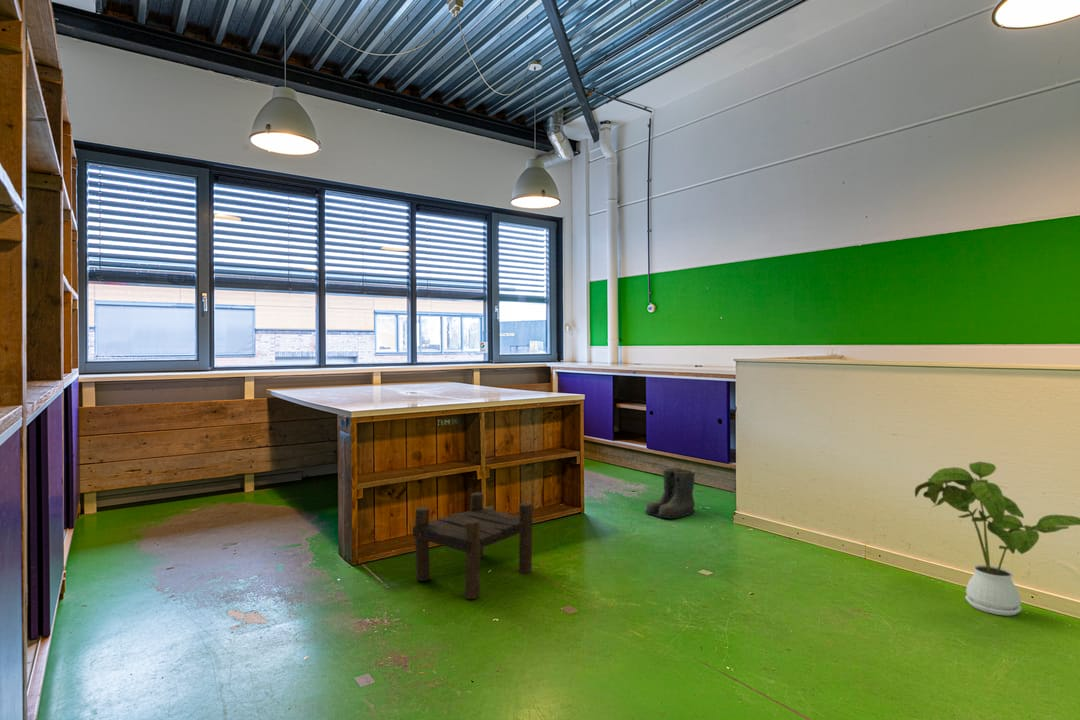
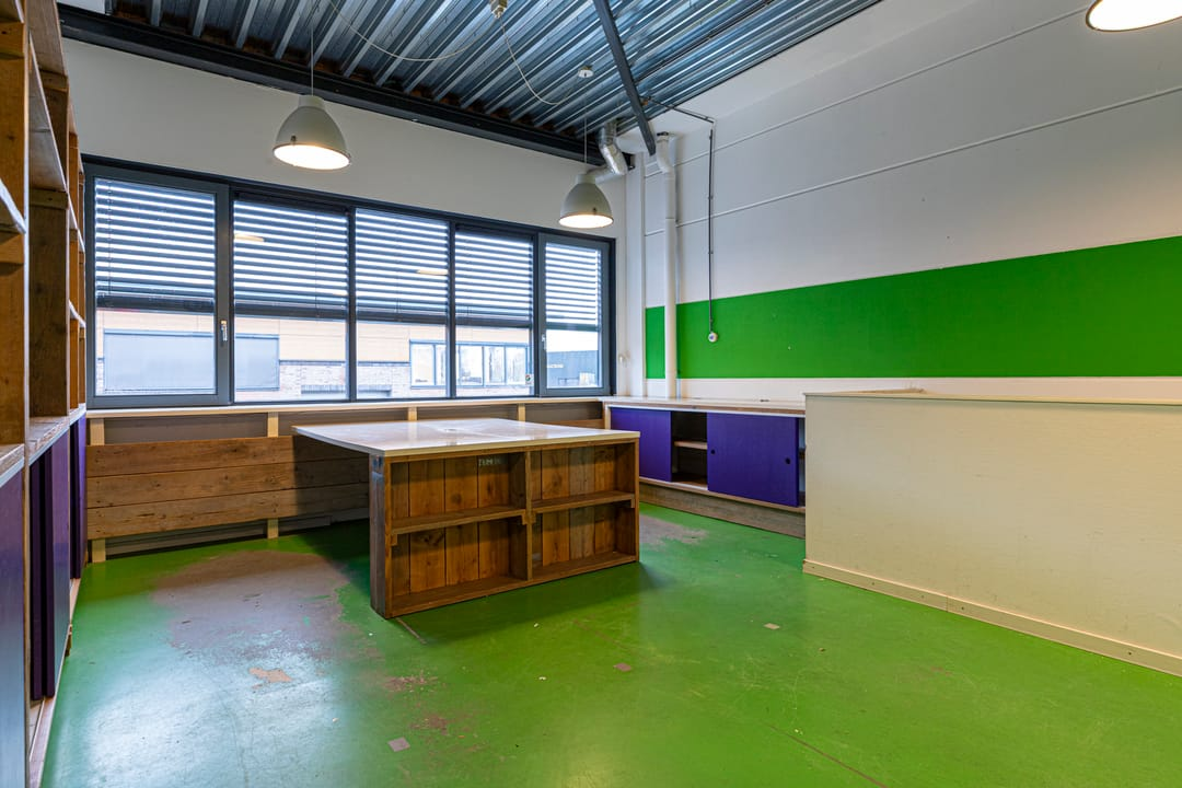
- boots [644,467,697,519]
- house plant [914,460,1080,617]
- stool [412,491,534,600]
